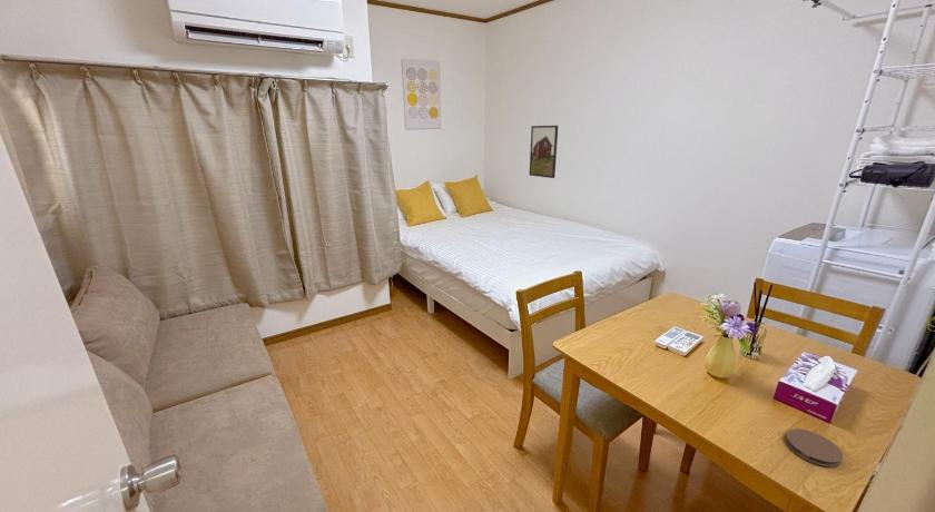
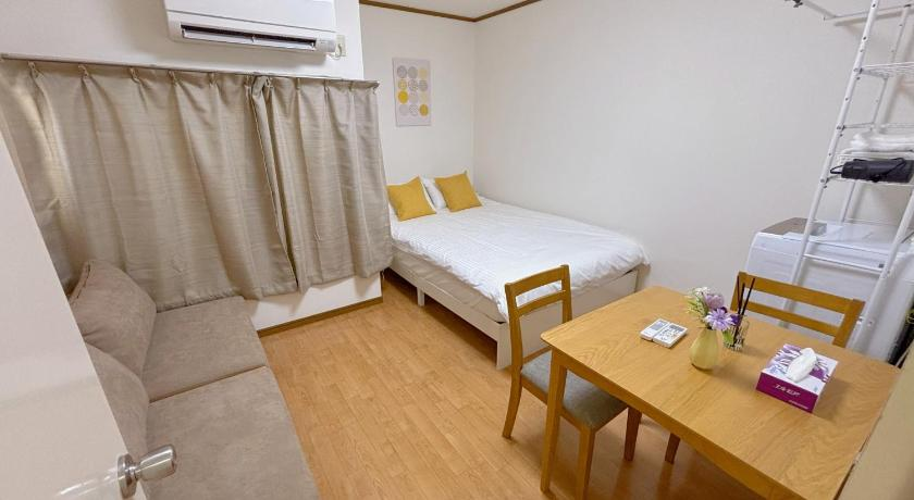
- coaster [784,427,844,467]
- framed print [529,125,559,179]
